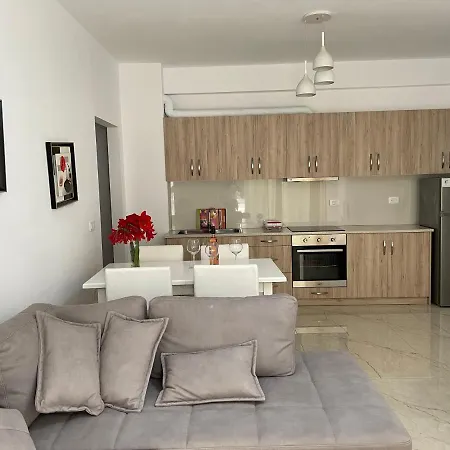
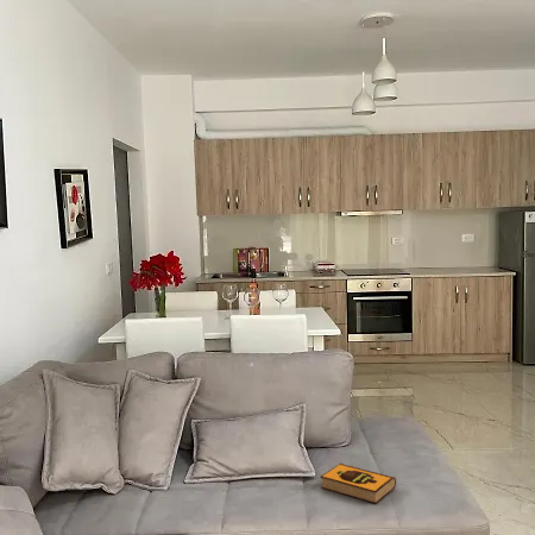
+ hardback book [320,462,397,505]
